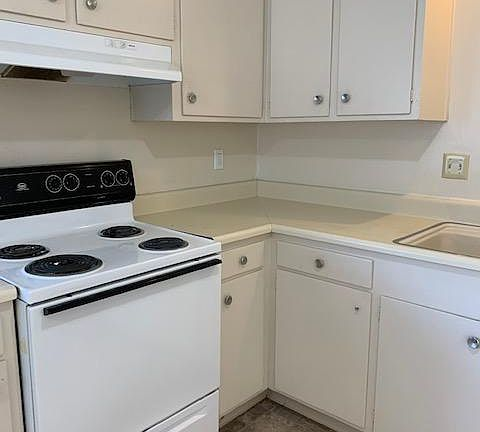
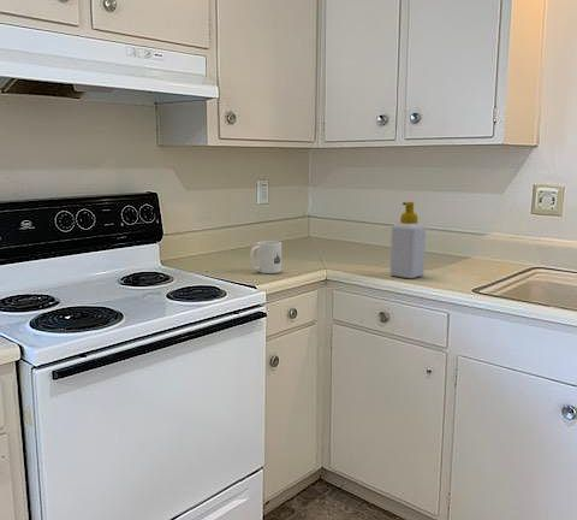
+ mug [249,240,282,274]
+ soap bottle [389,201,427,279]
